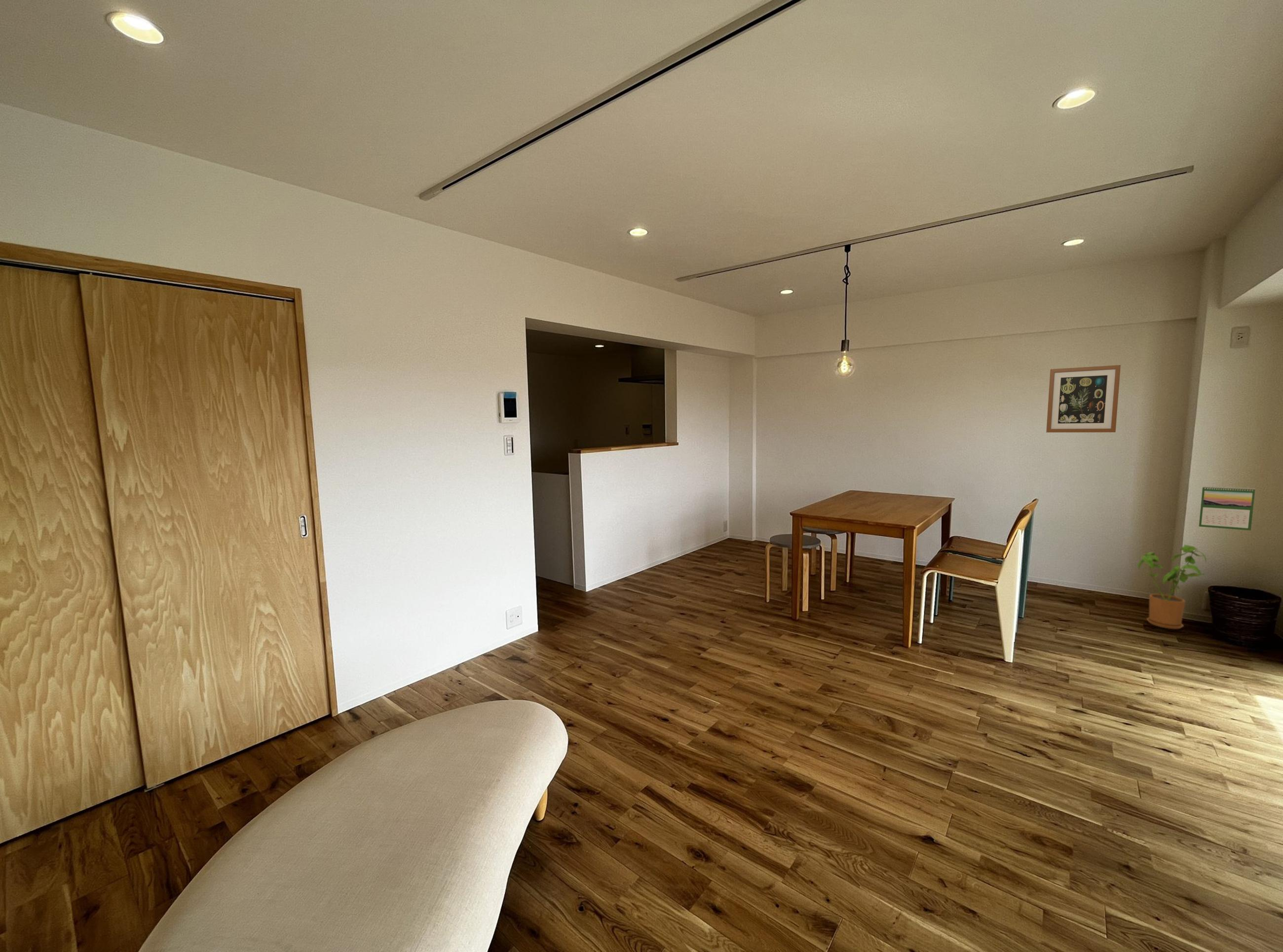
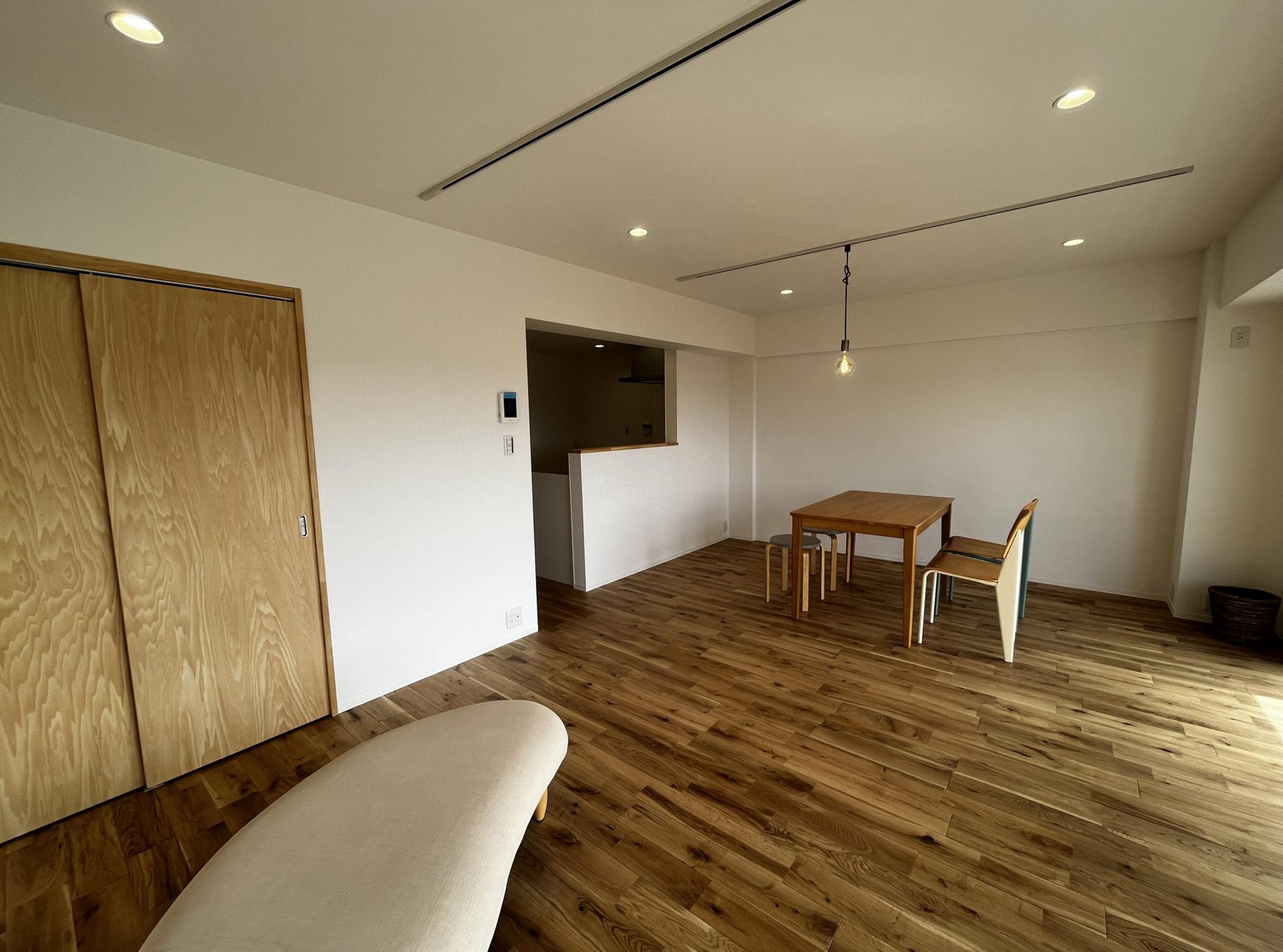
- calendar [1198,485,1256,531]
- house plant [1137,544,1207,630]
- wall art [1046,365,1121,433]
